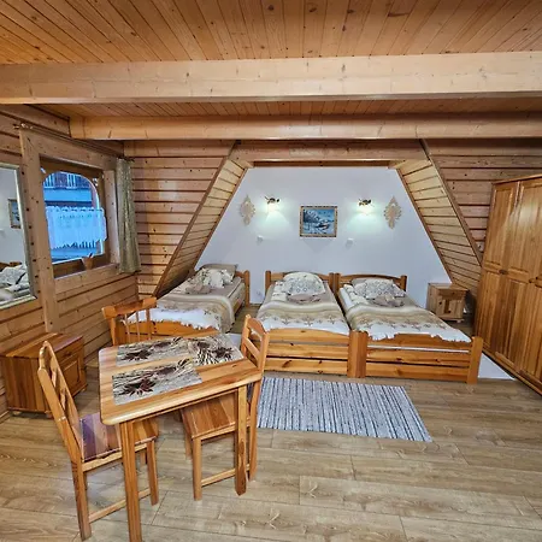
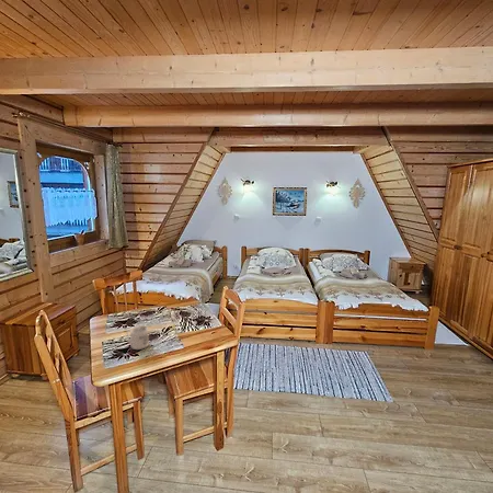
+ mug [126,325,150,351]
